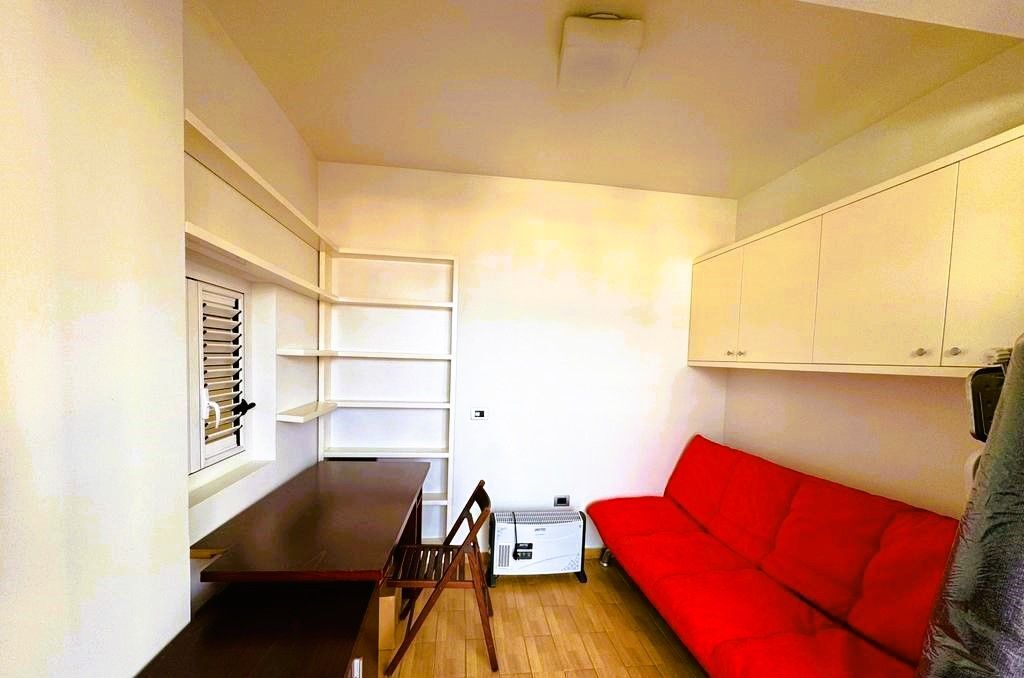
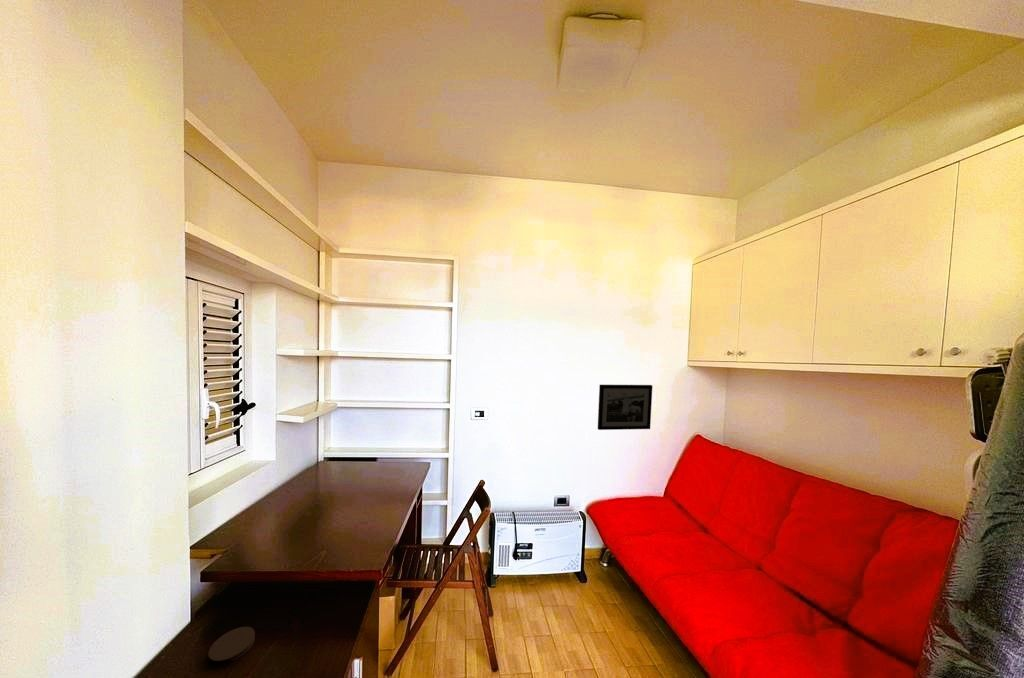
+ picture frame [597,384,653,431]
+ coaster [207,626,256,662]
